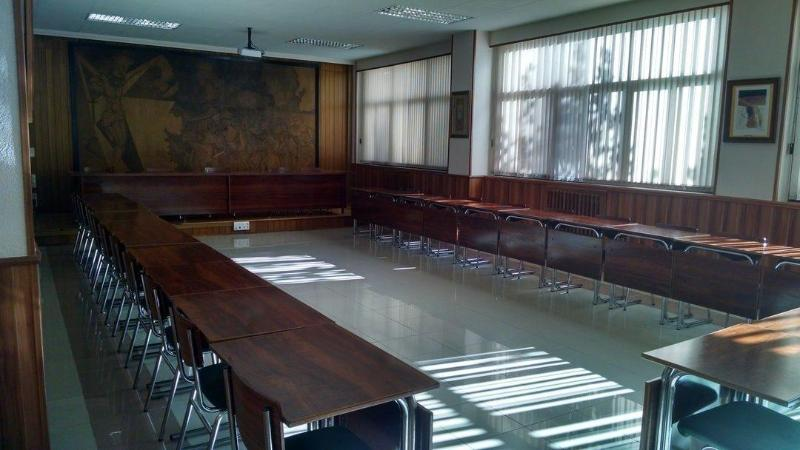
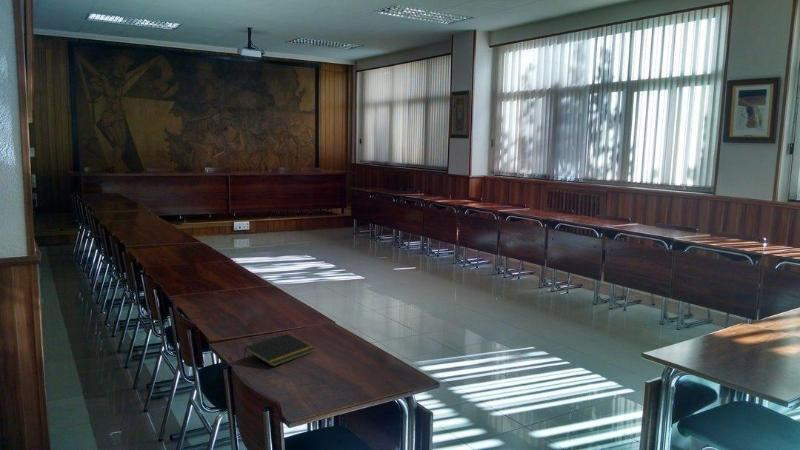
+ notepad [243,333,316,368]
